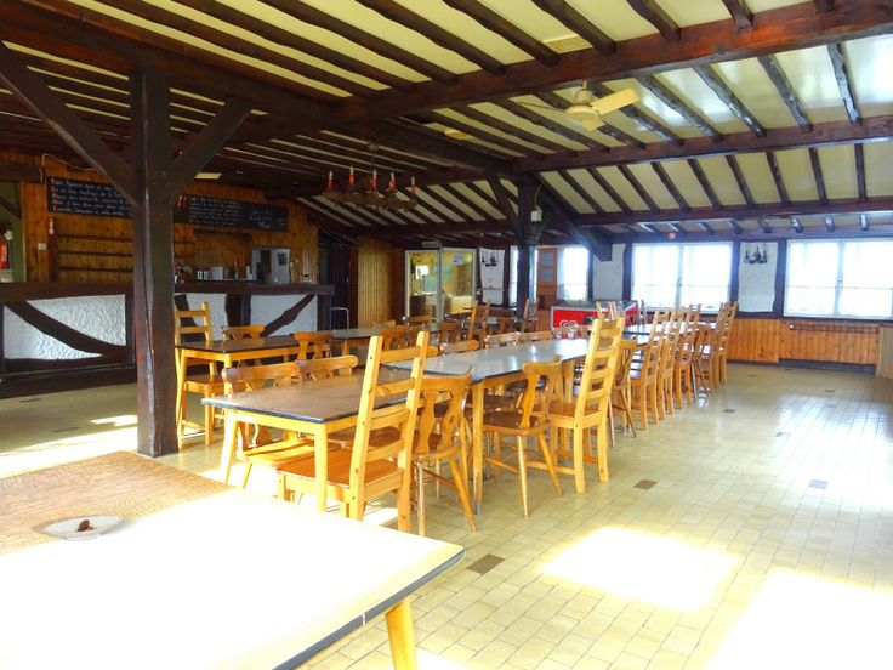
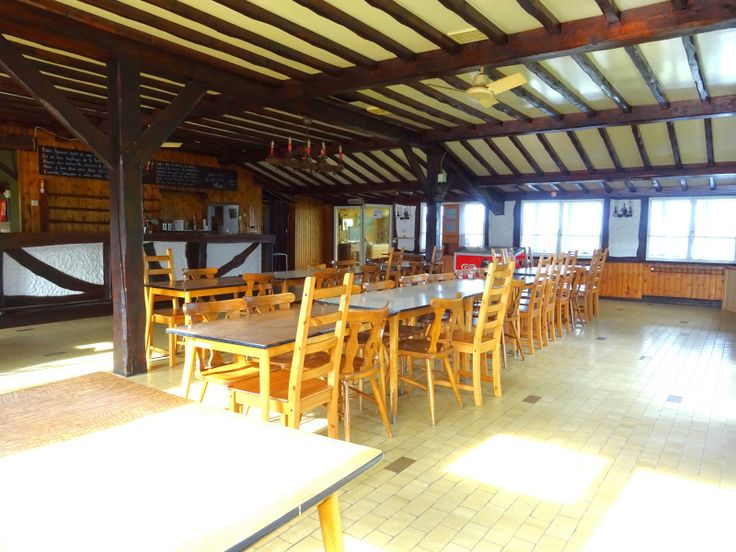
- saucer [42,515,124,543]
